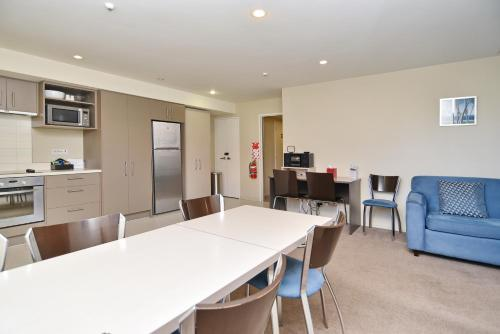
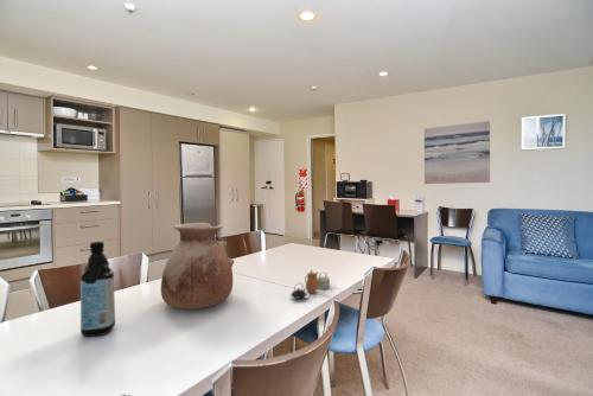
+ teapot [289,269,331,299]
+ wall art [423,120,491,185]
+ vase [160,222,235,311]
+ water bottle [79,241,116,338]
